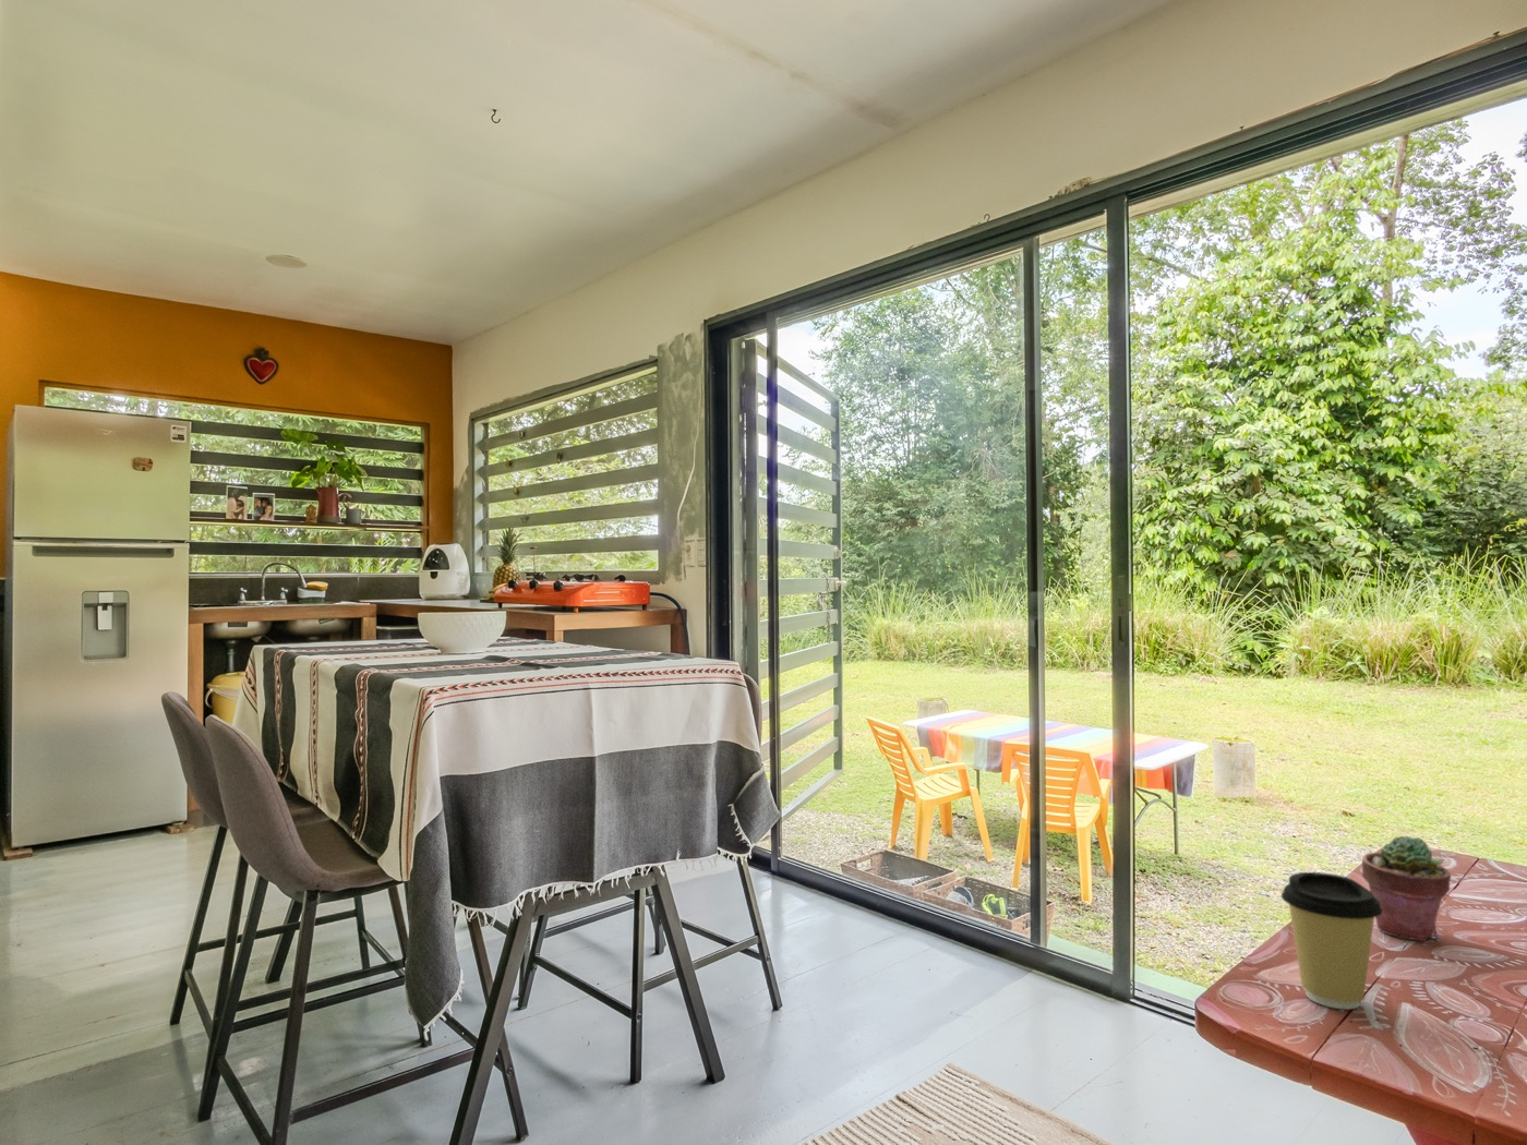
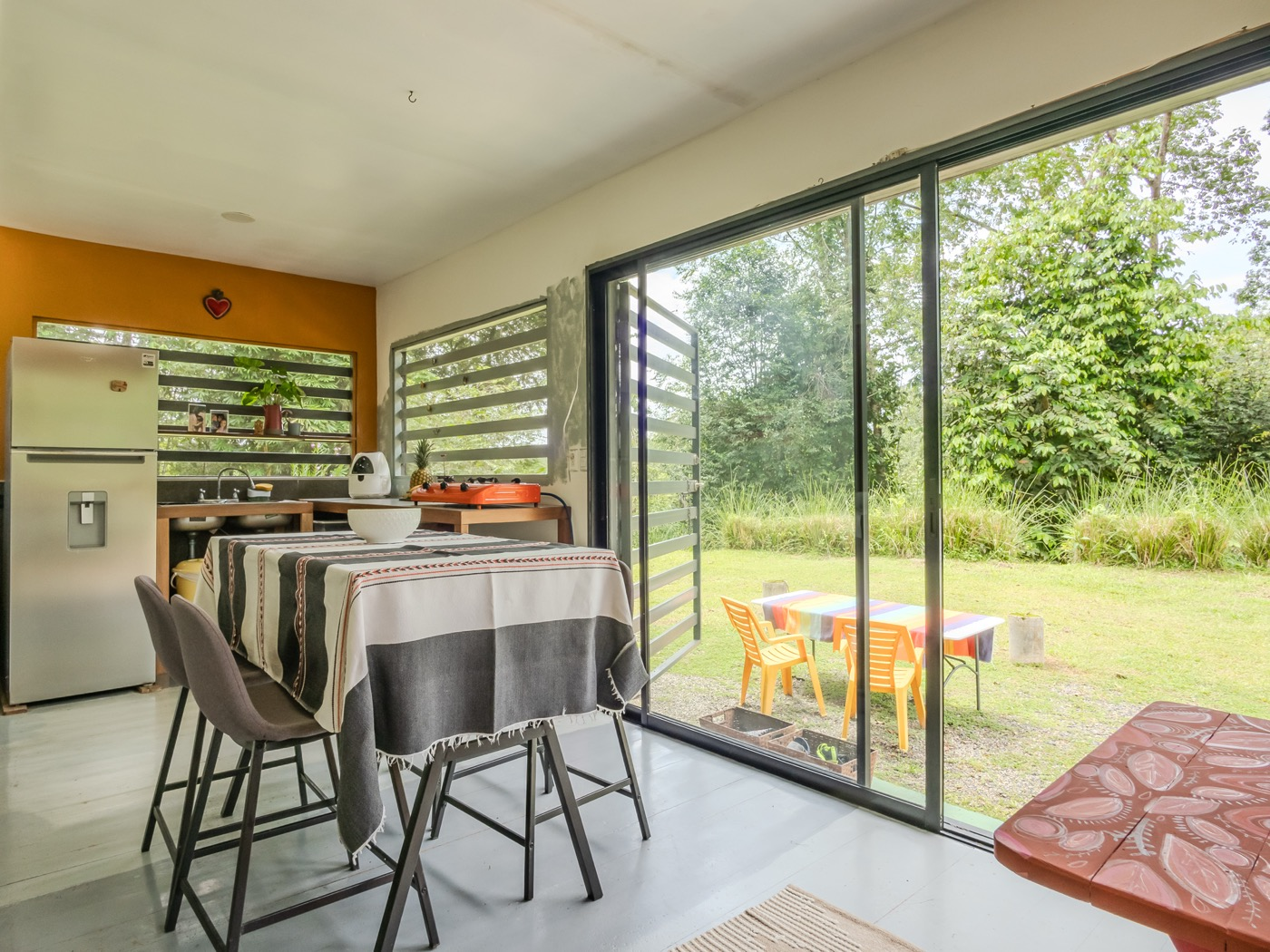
- potted succulent [1361,835,1451,942]
- coffee cup [1281,871,1382,1010]
